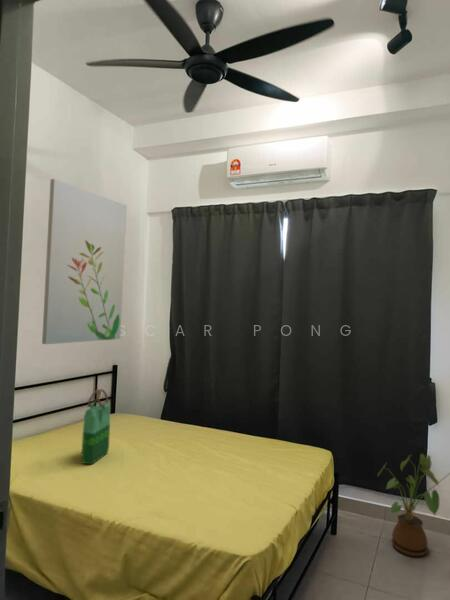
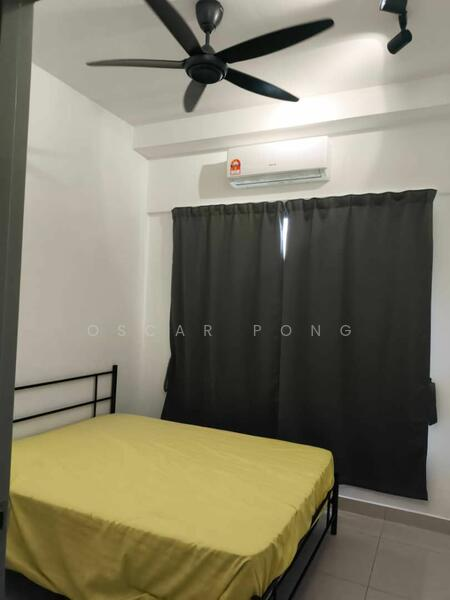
- house plant [377,453,450,557]
- wall art [41,178,128,345]
- tote bag [80,388,111,465]
